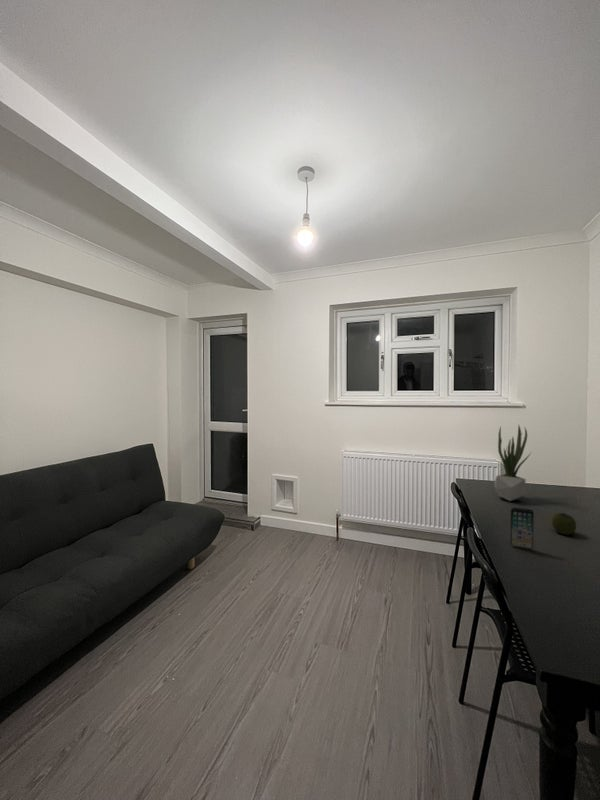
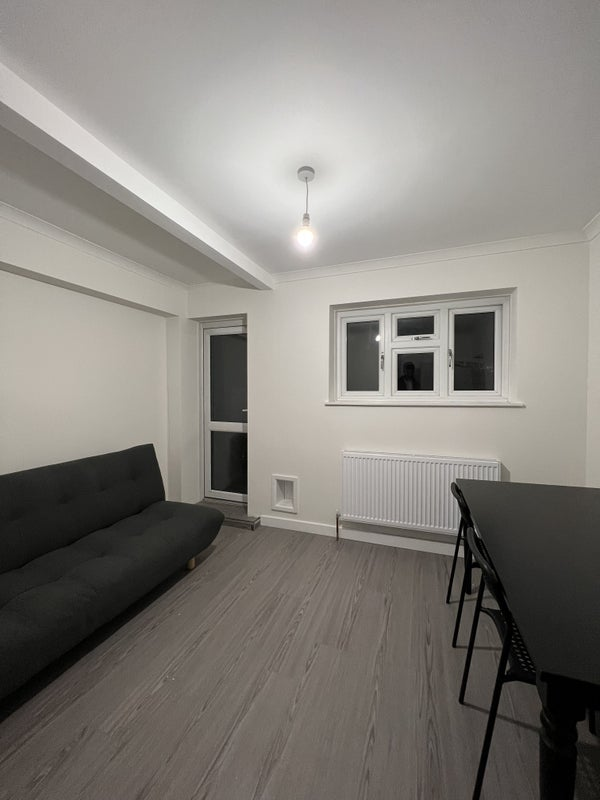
- smartphone [509,506,535,550]
- potted plant [493,425,532,502]
- apple [551,512,577,535]
